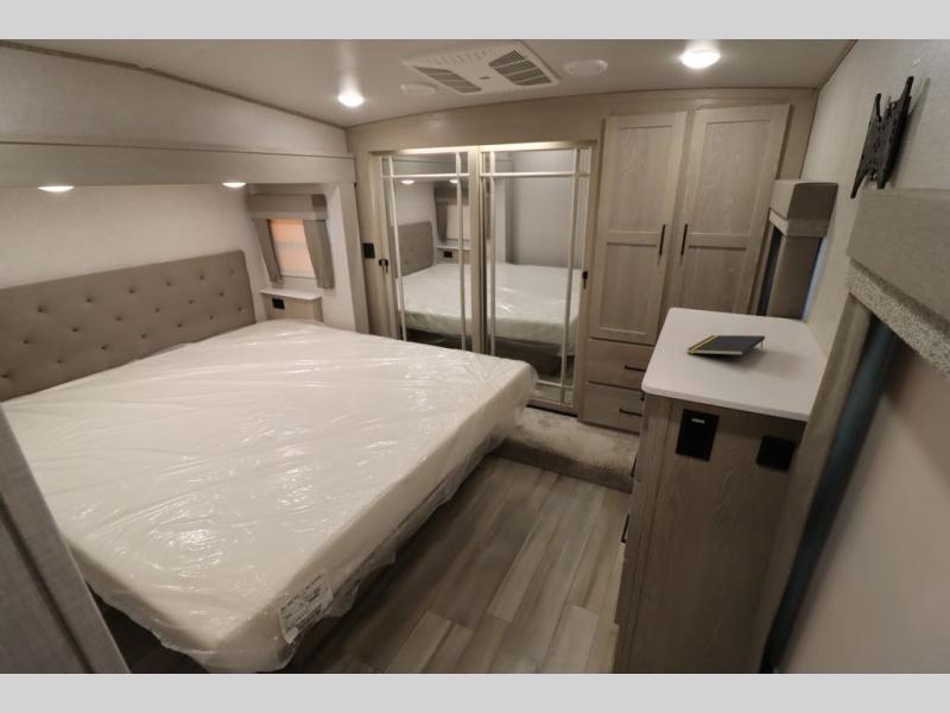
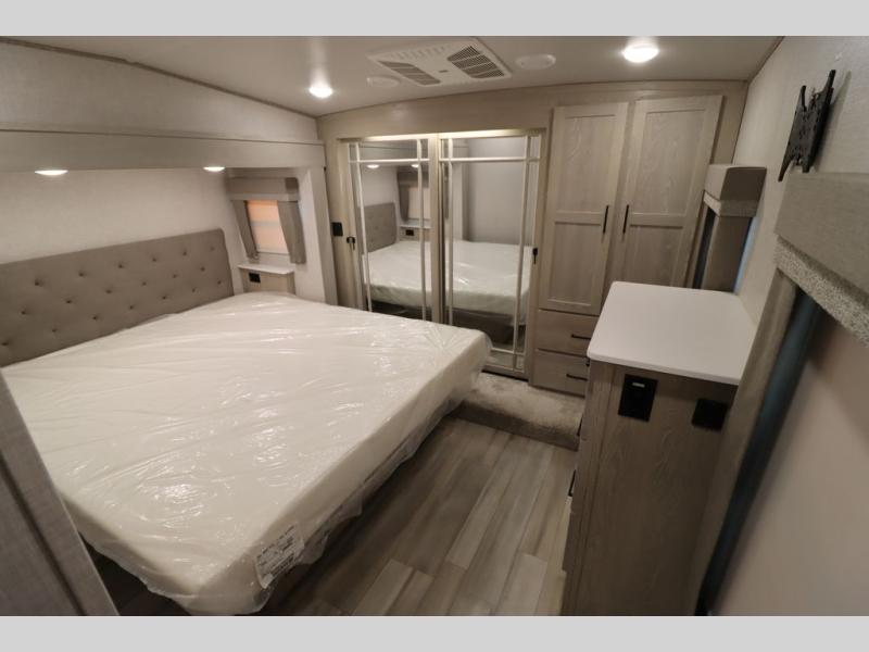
- notepad [686,334,766,356]
